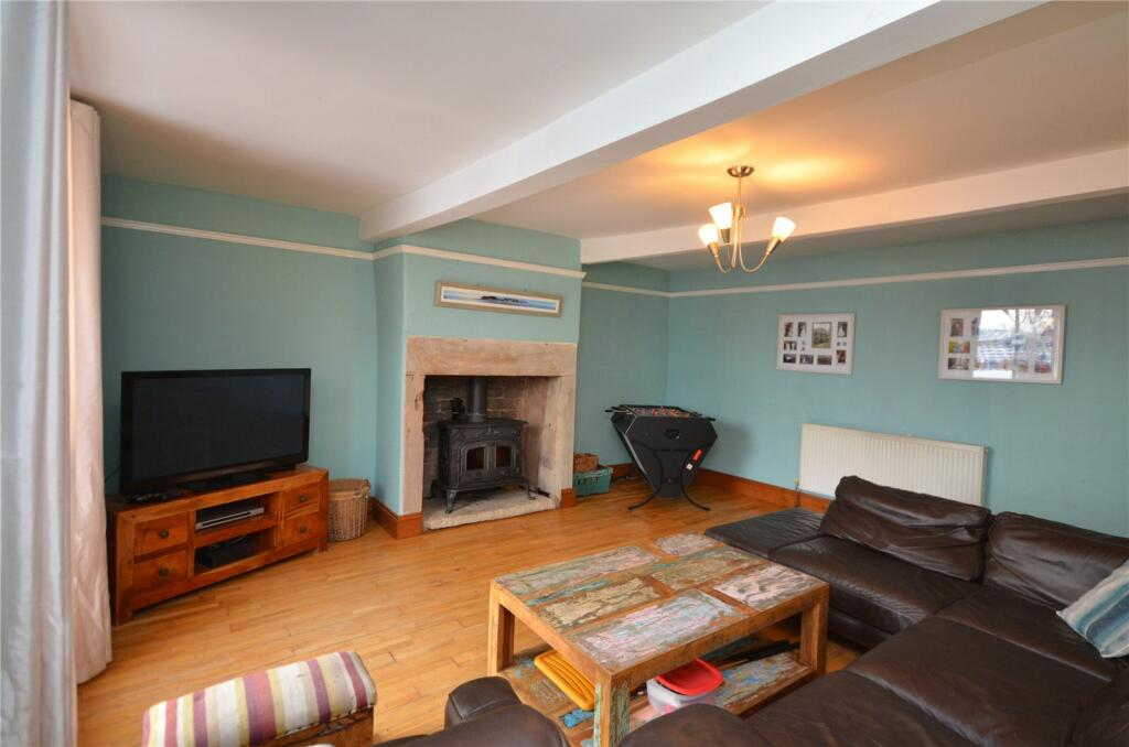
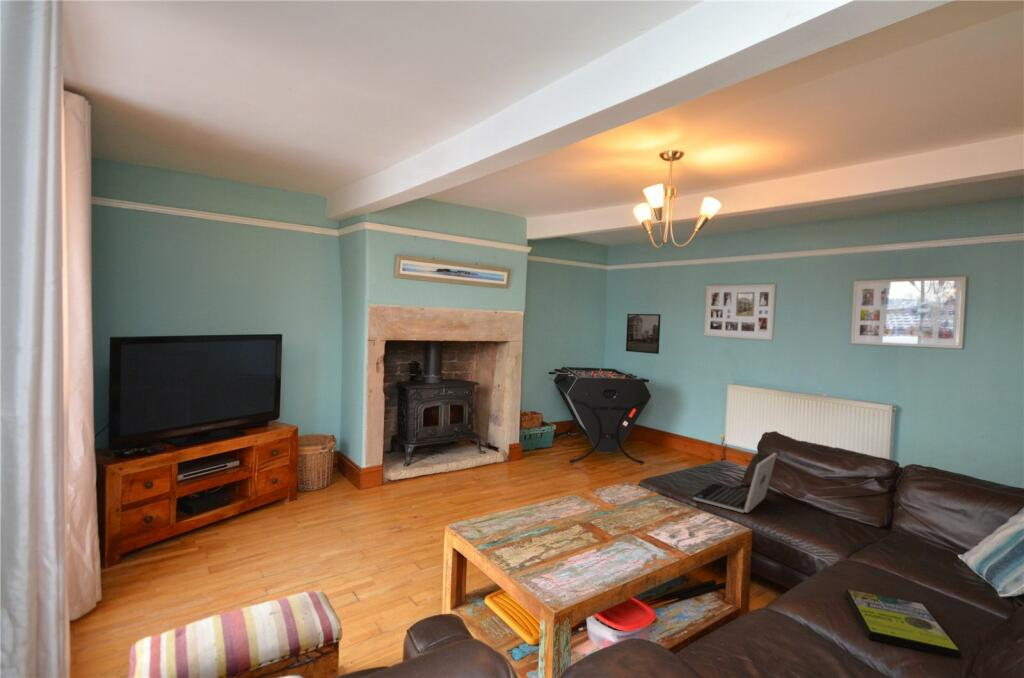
+ laptop [692,452,778,514]
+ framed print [845,589,962,660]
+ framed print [625,313,662,355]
